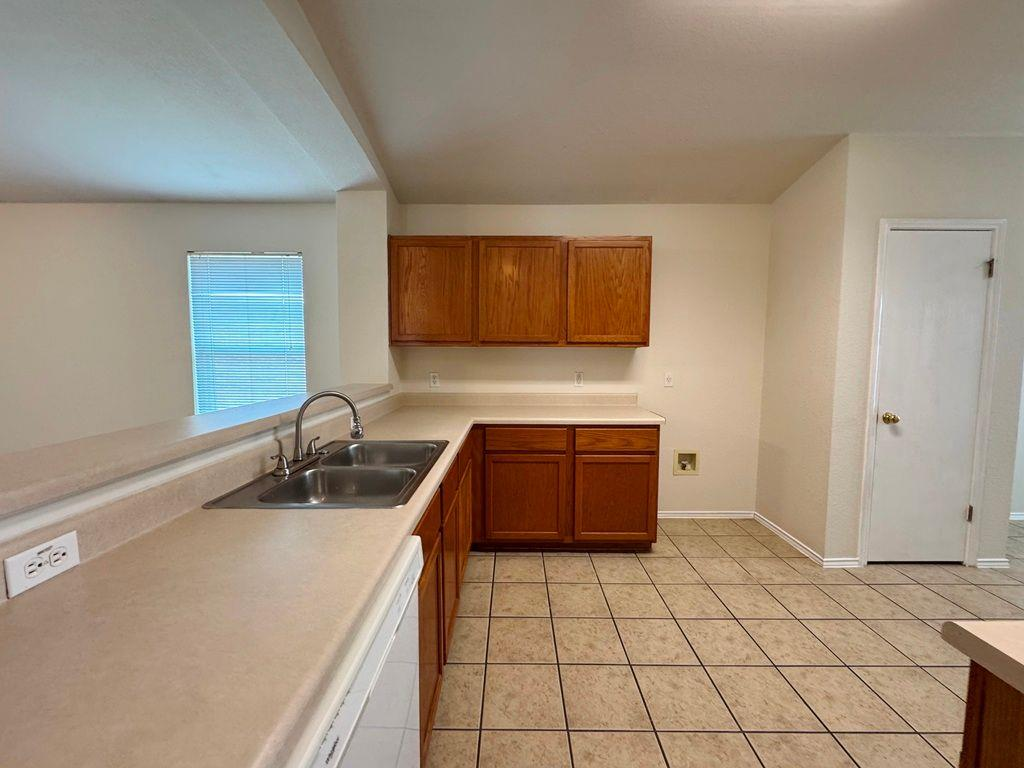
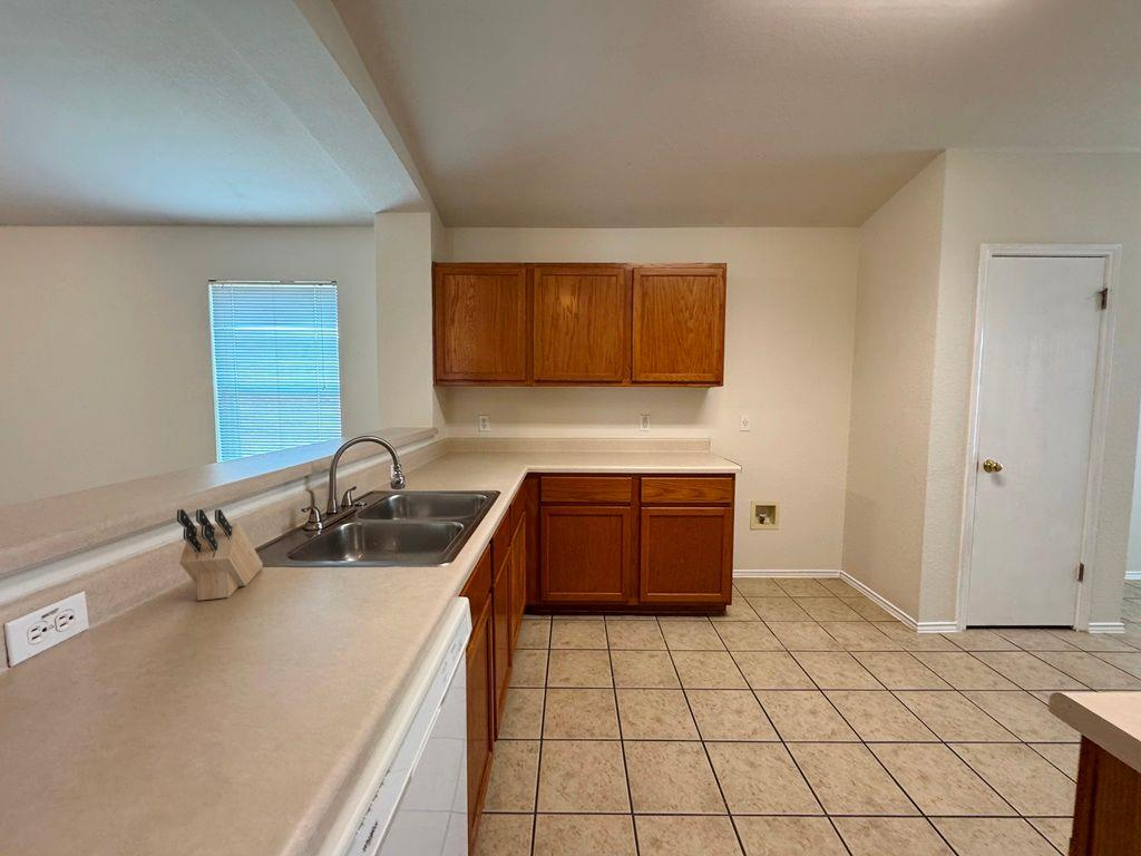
+ knife block [176,508,264,602]
